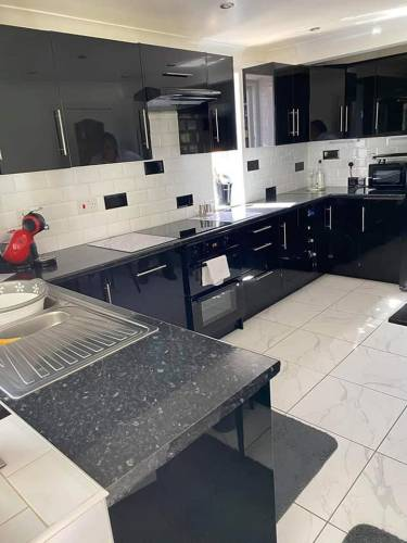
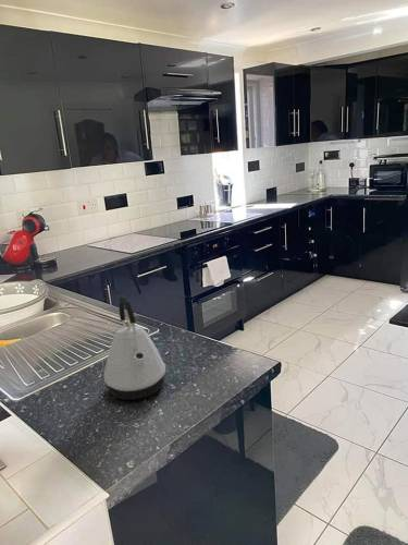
+ kettle [103,294,166,401]
